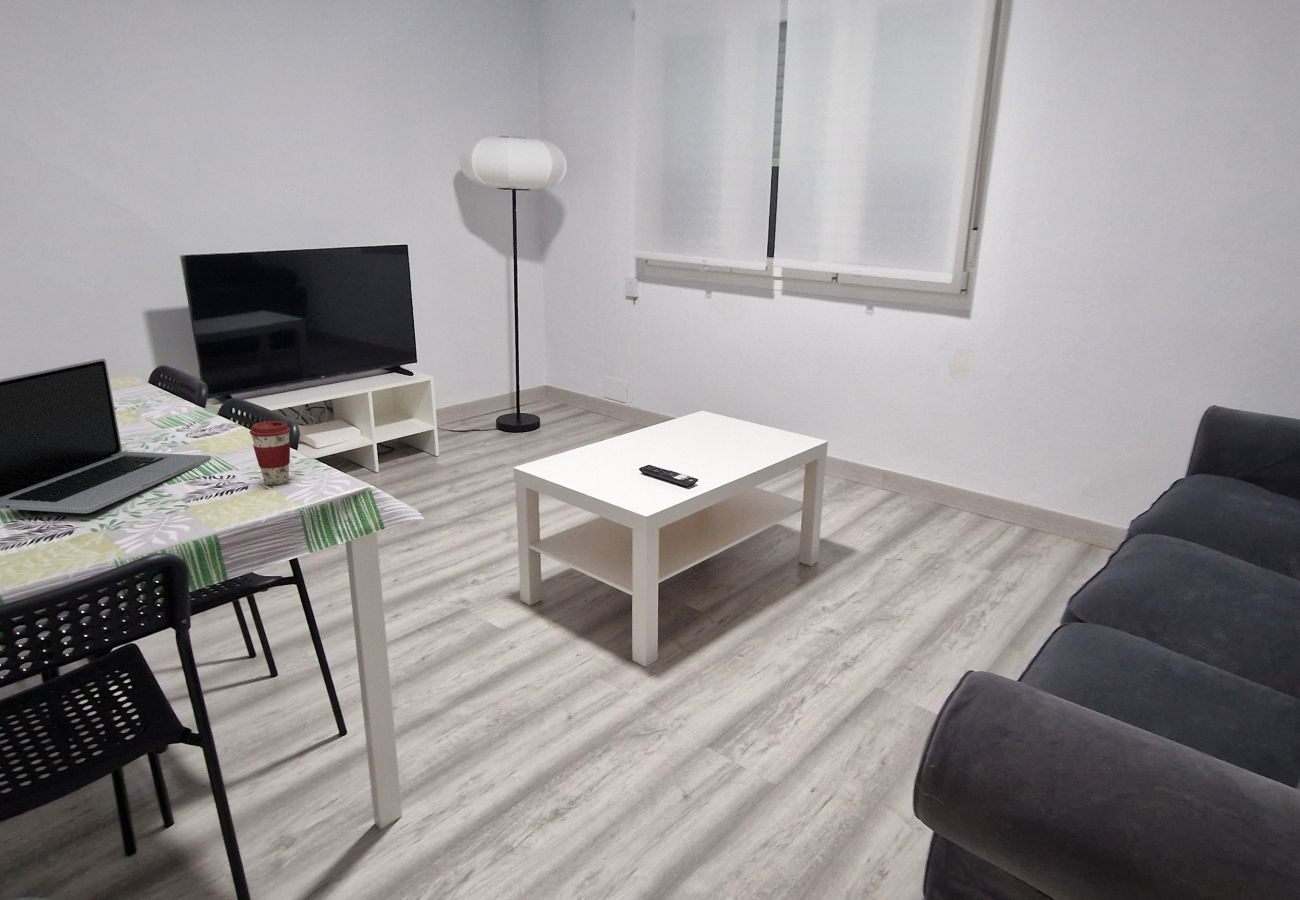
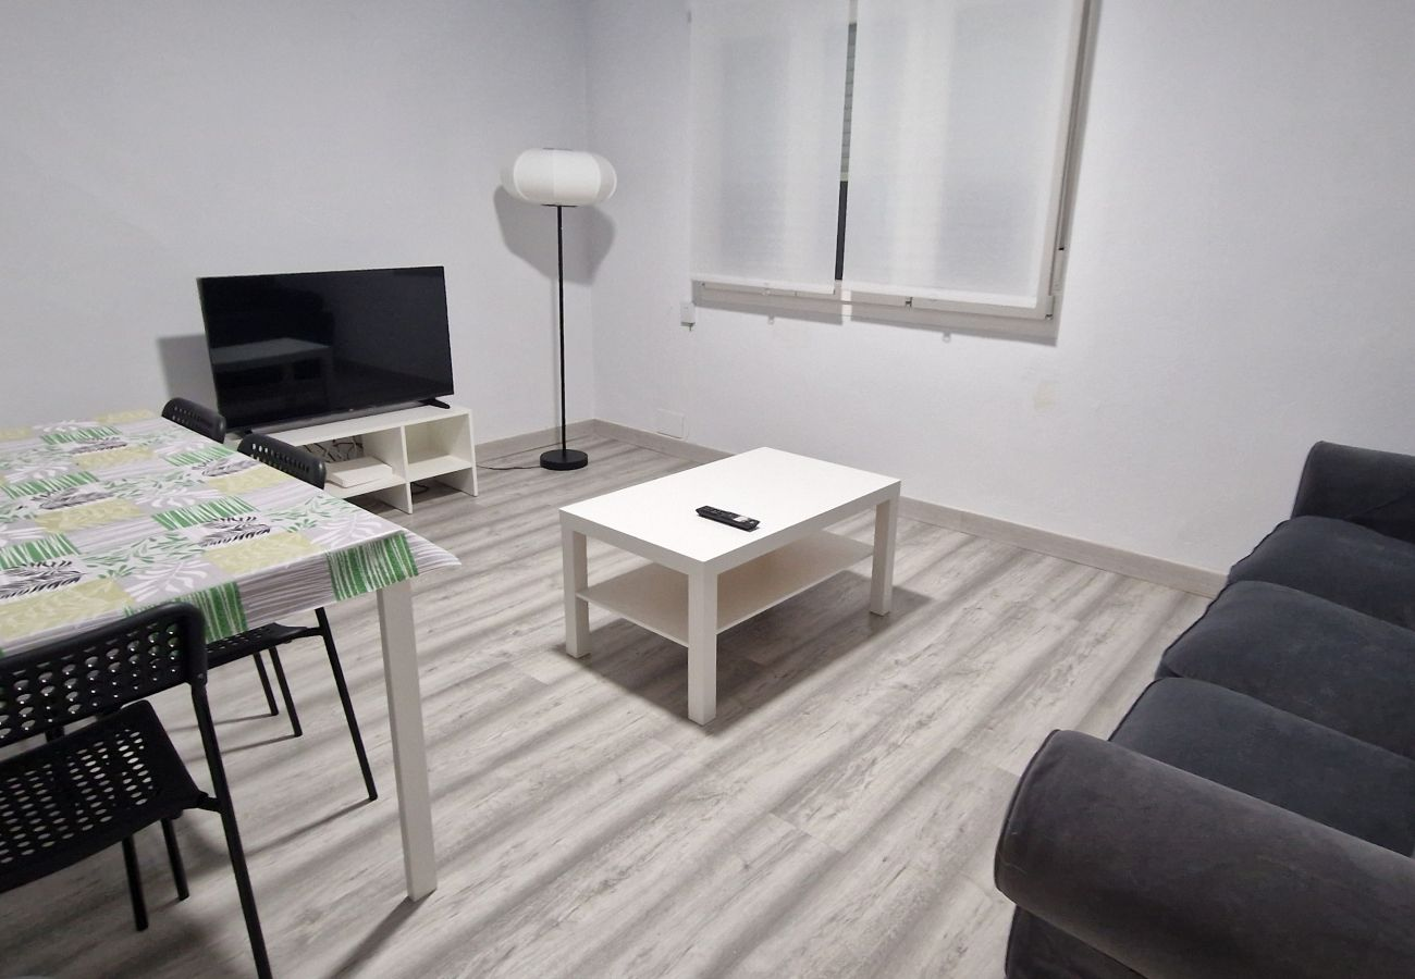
- laptop [0,357,212,514]
- coffee cup [249,420,292,486]
